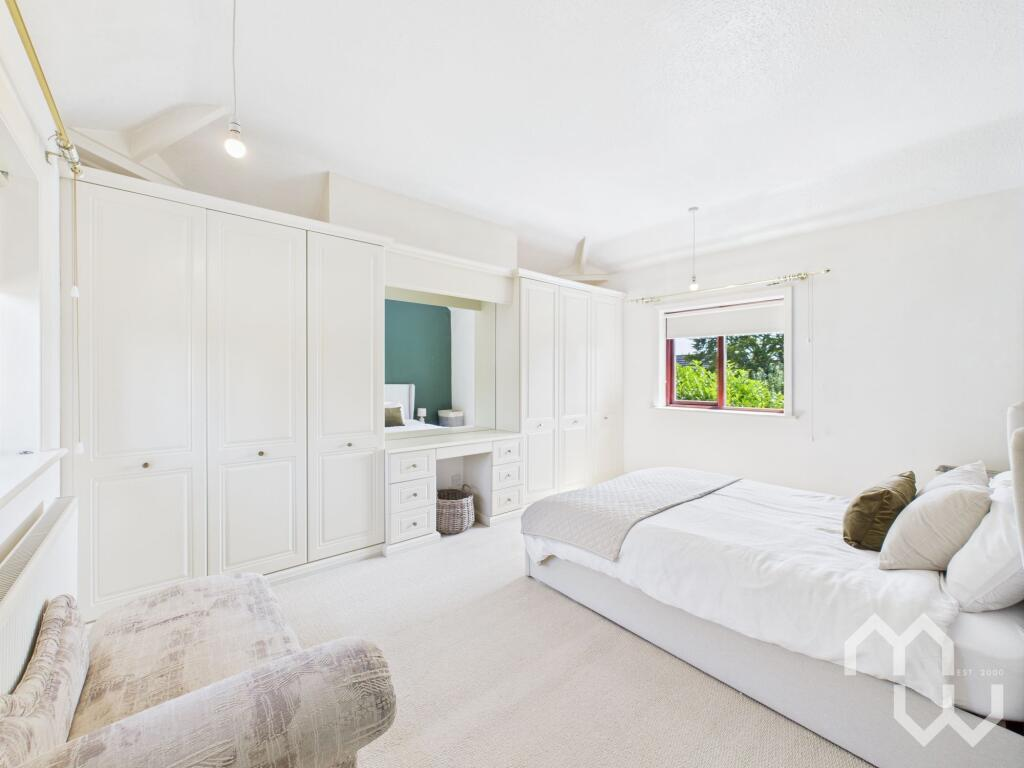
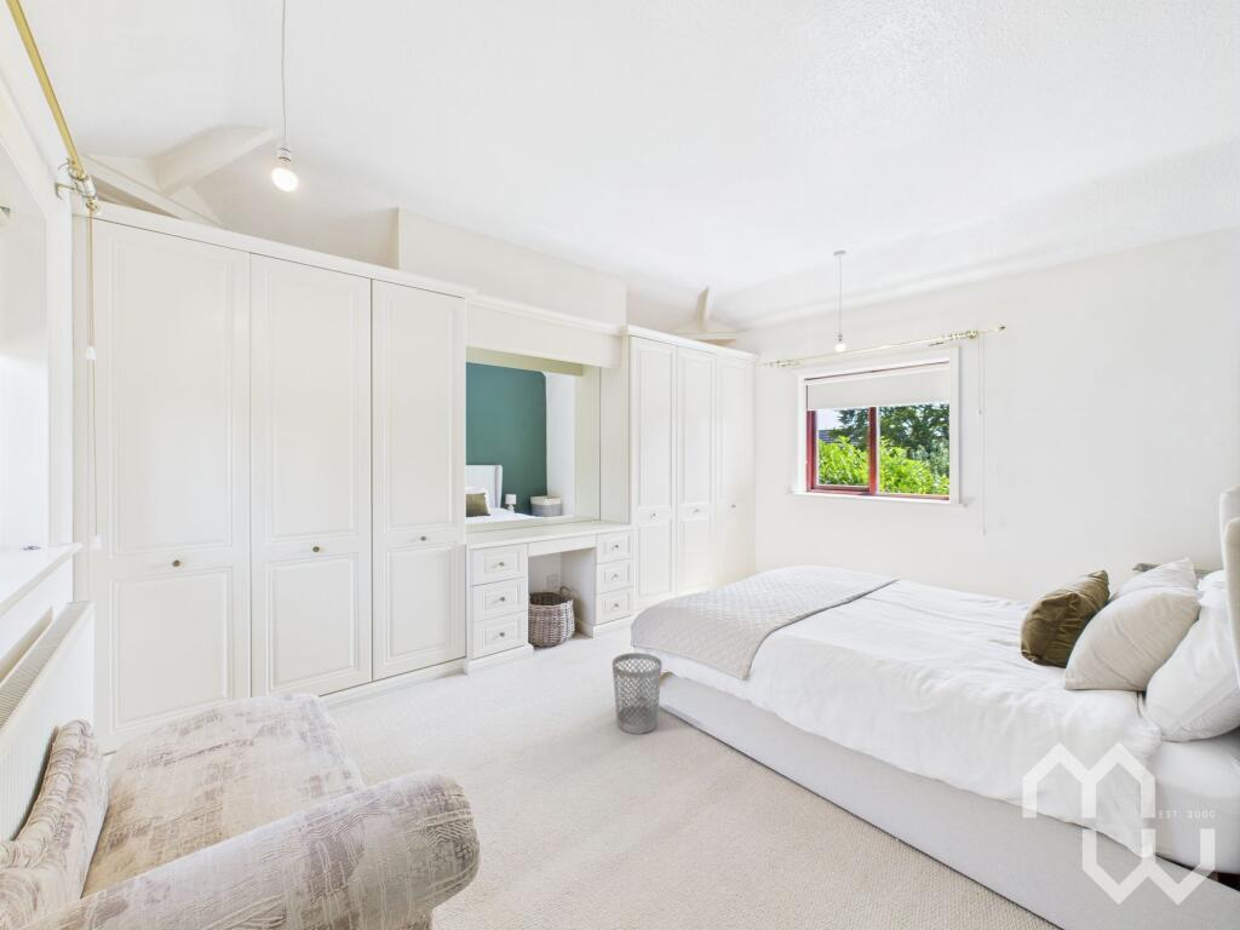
+ wastebasket [612,651,664,735]
